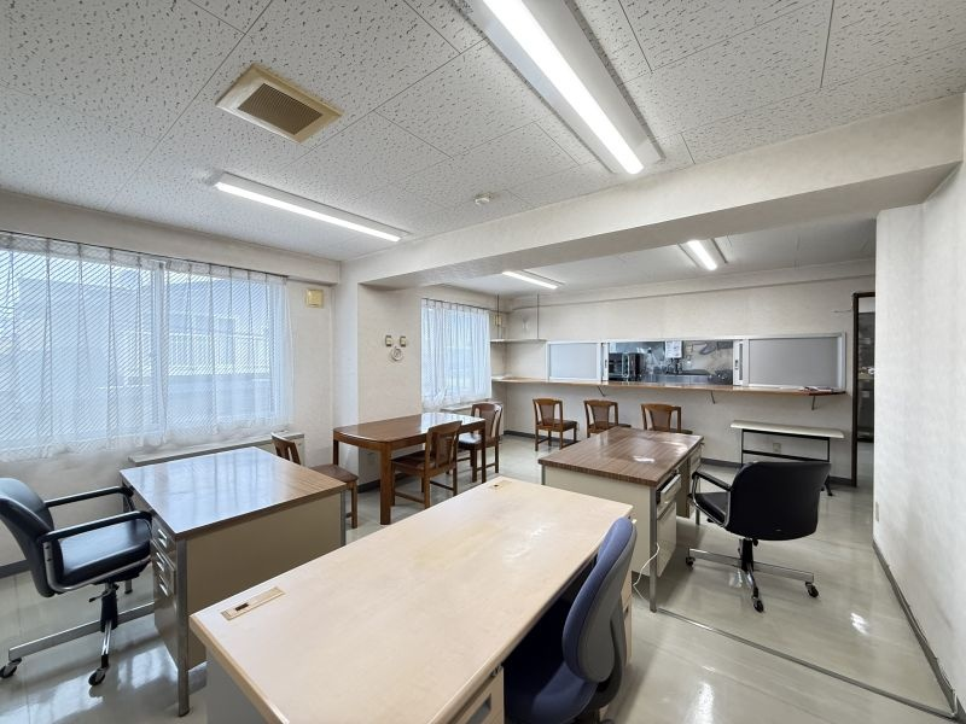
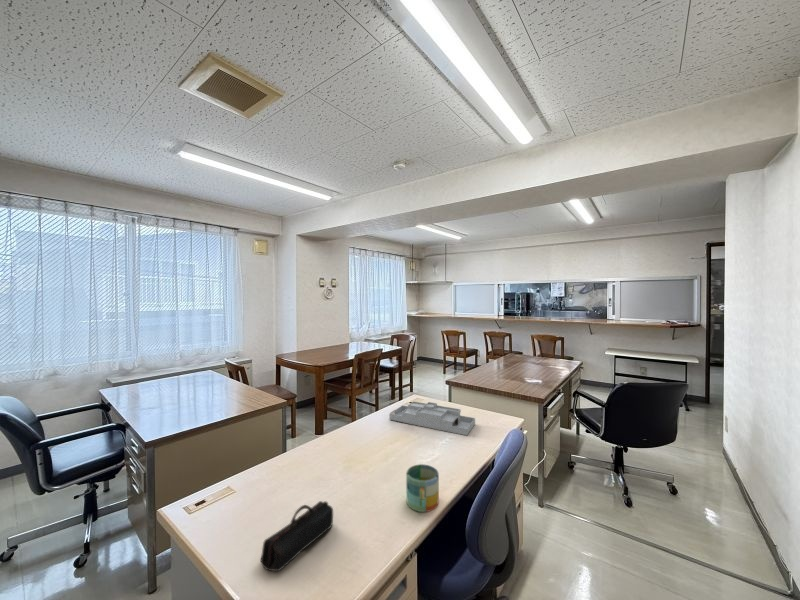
+ pencil case [260,500,334,572]
+ mug [405,463,440,513]
+ desk organizer [388,400,476,436]
